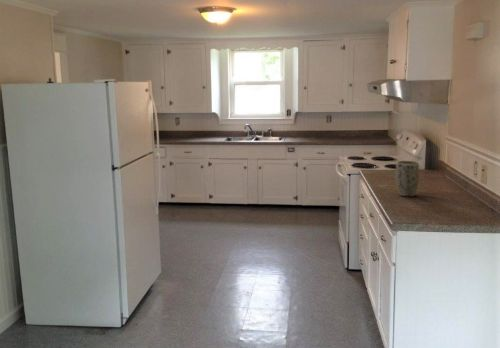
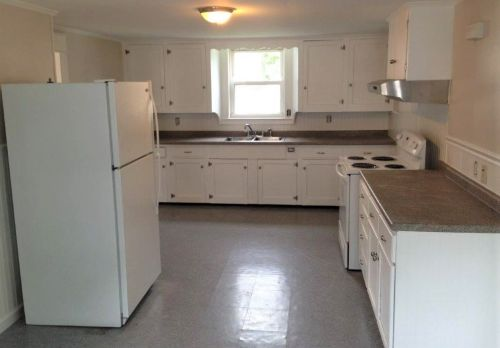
- plant pot [395,160,420,197]
